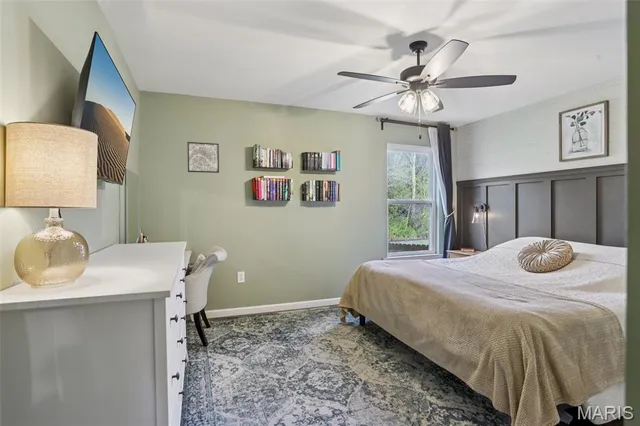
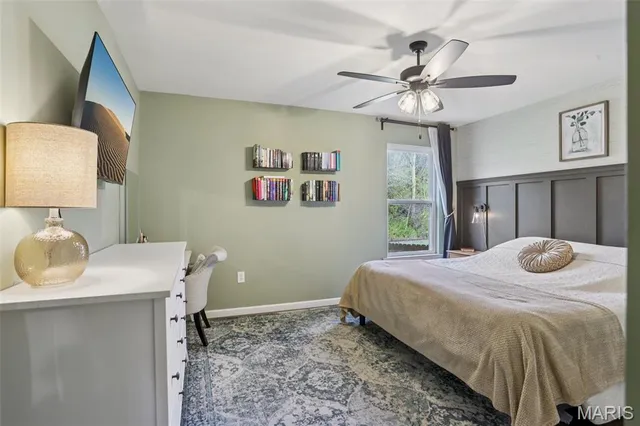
- wall art [186,141,220,174]
